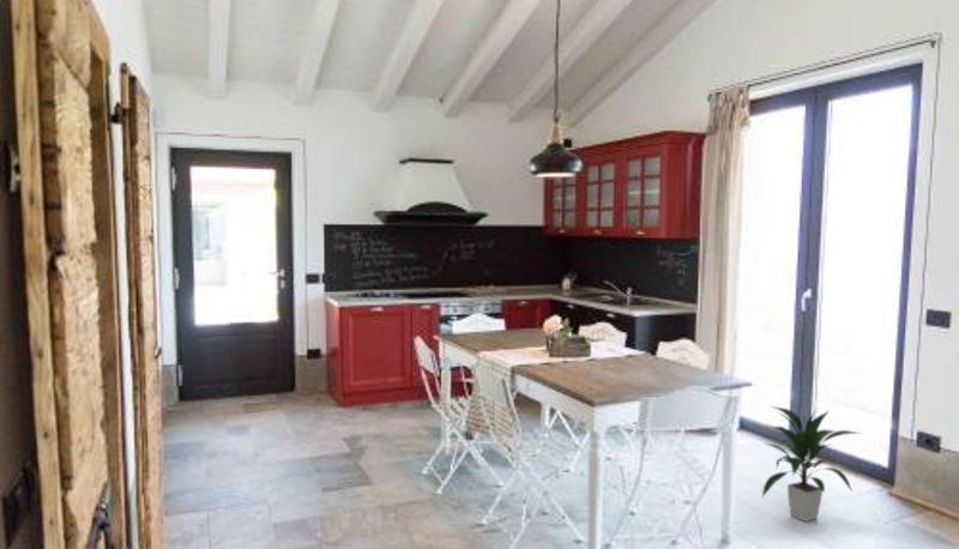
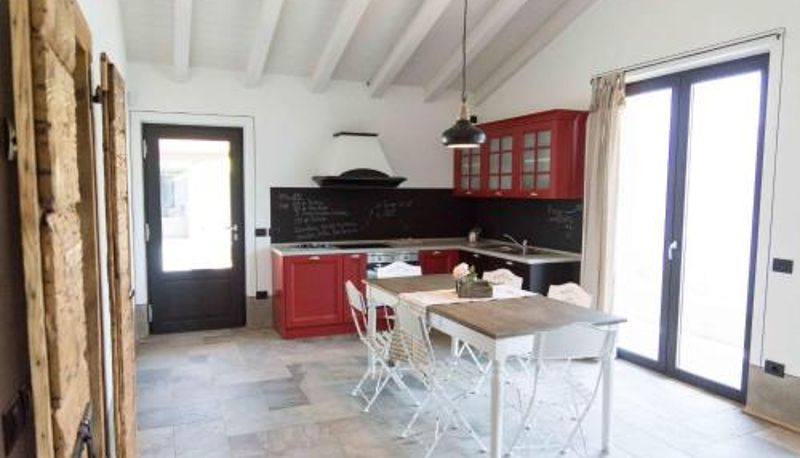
- indoor plant [761,405,860,523]
